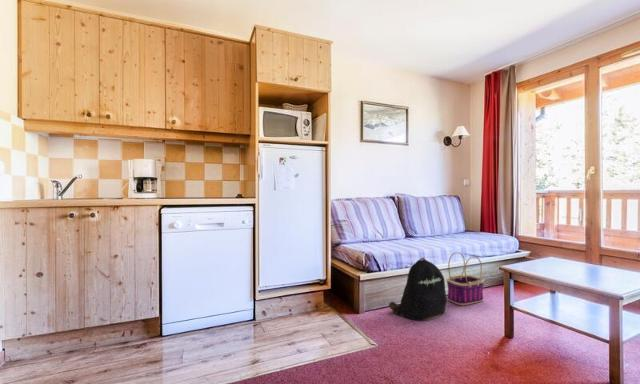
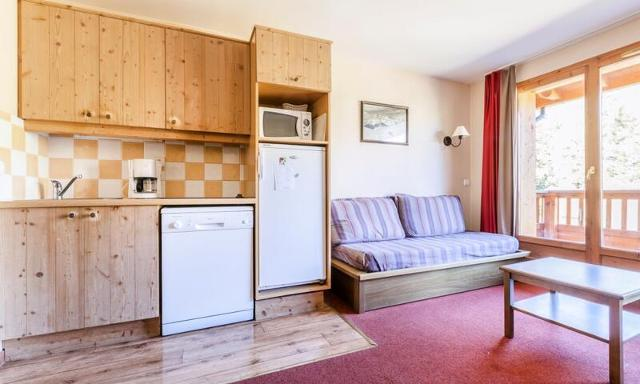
- backpack [388,257,448,321]
- basket [446,251,485,306]
